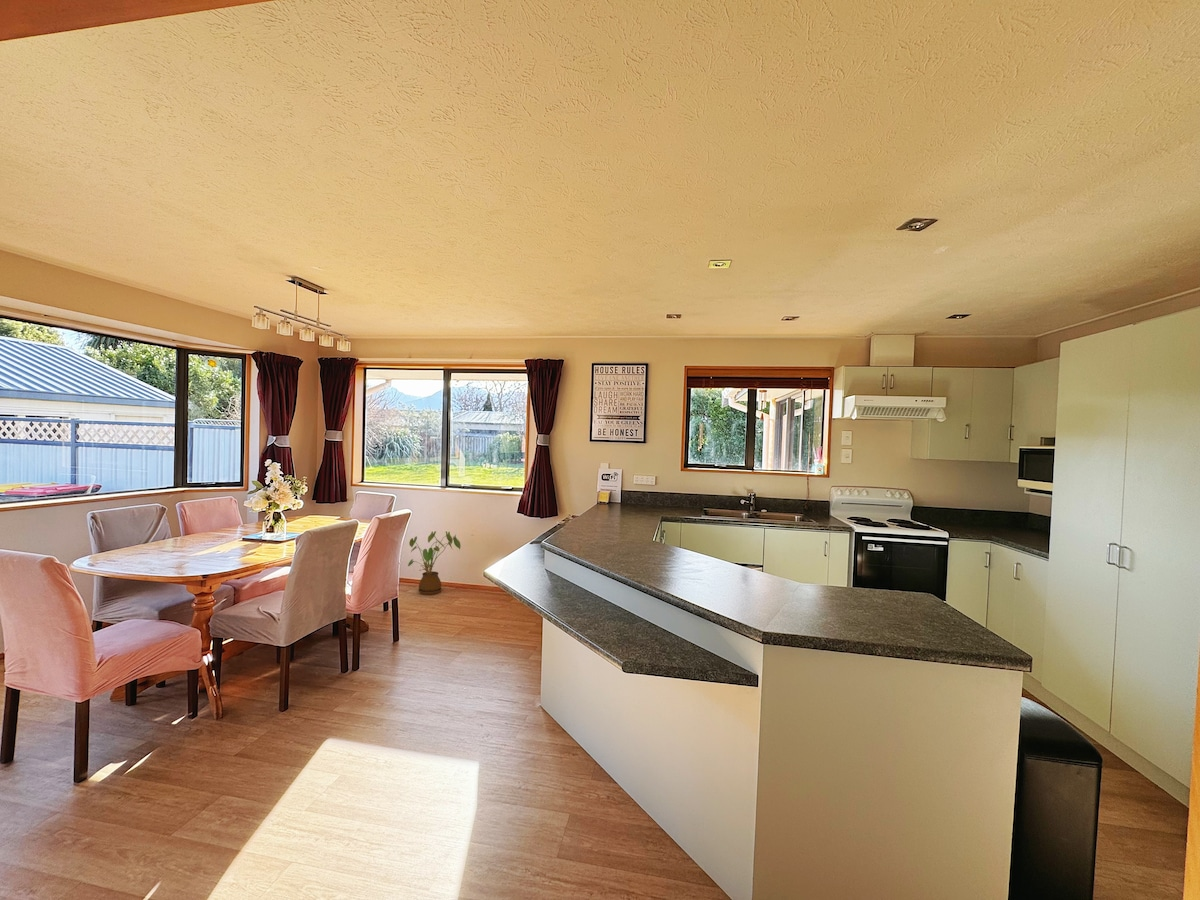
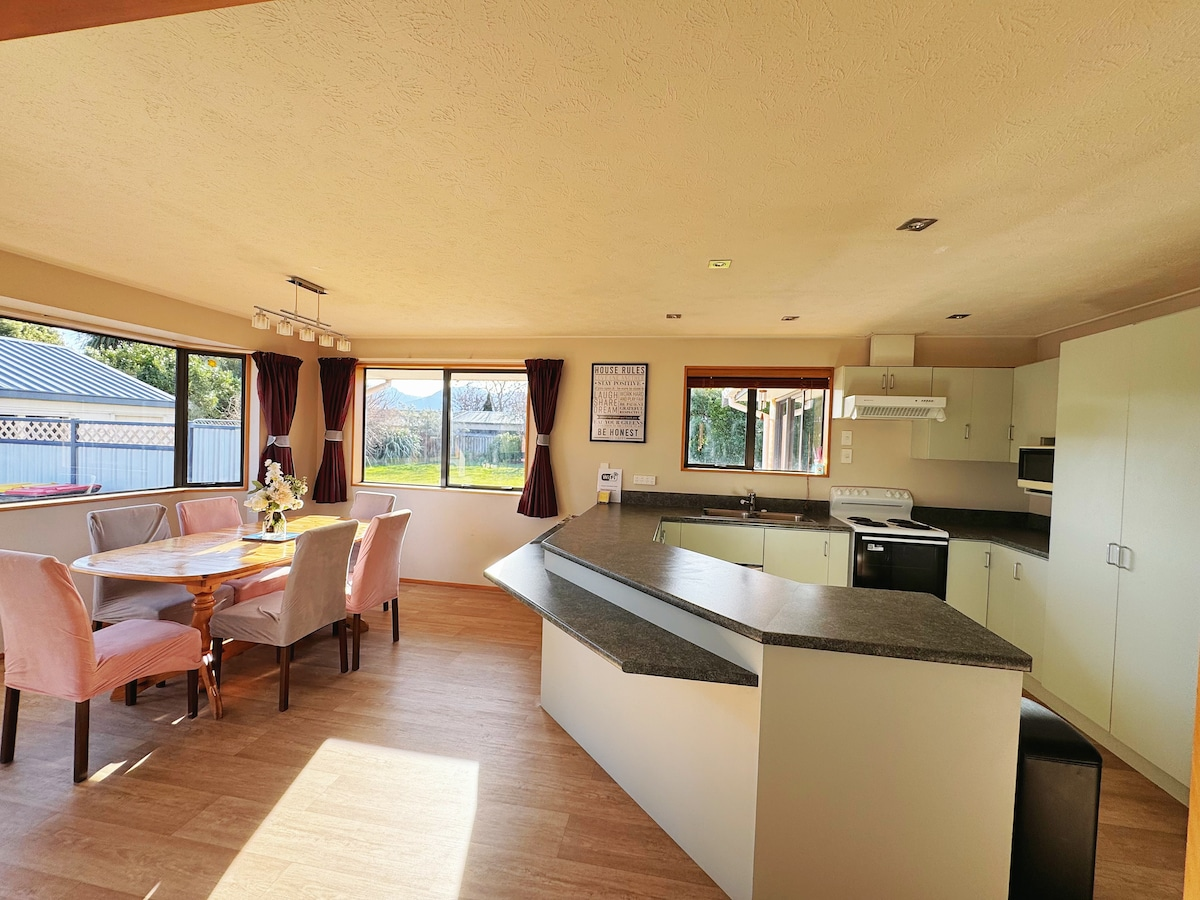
- house plant [407,530,462,596]
